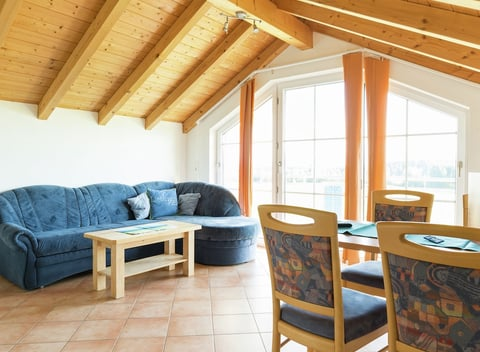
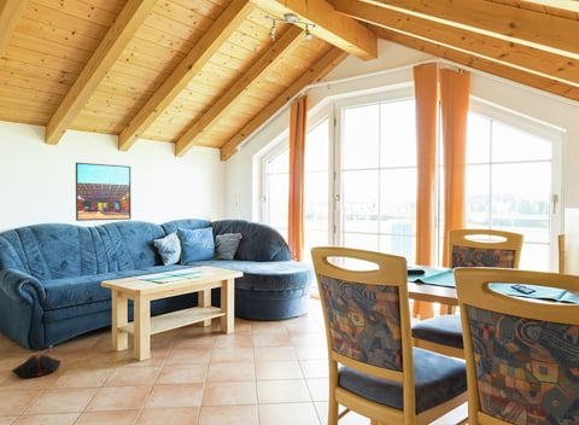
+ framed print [75,162,131,222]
+ bag [11,354,63,378]
